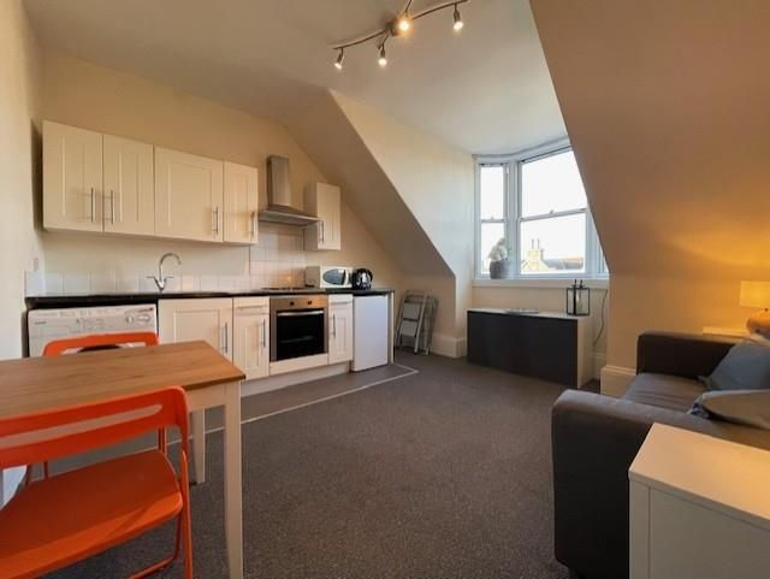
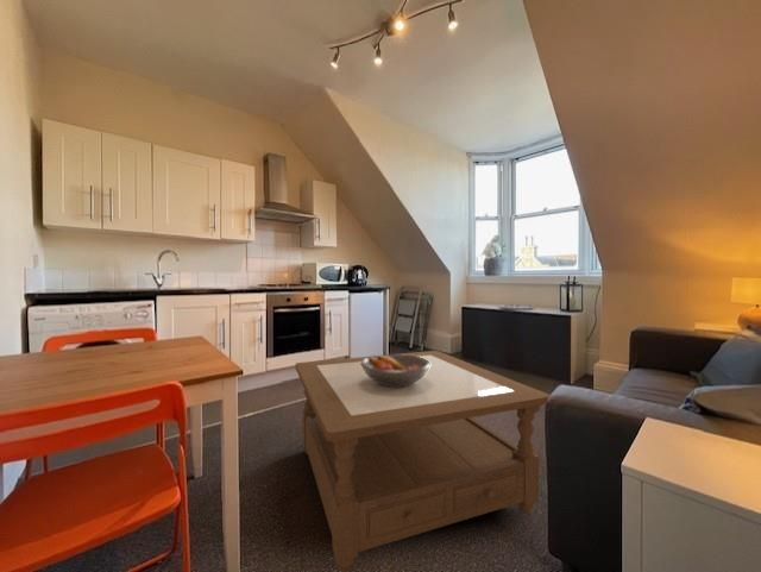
+ fruit bowl [360,353,430,386]
+ coffee table [295,350,552,572]
